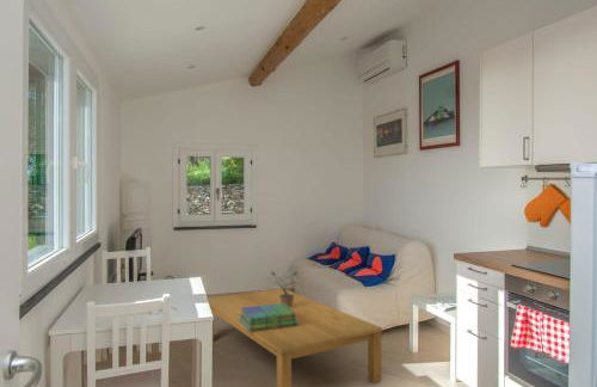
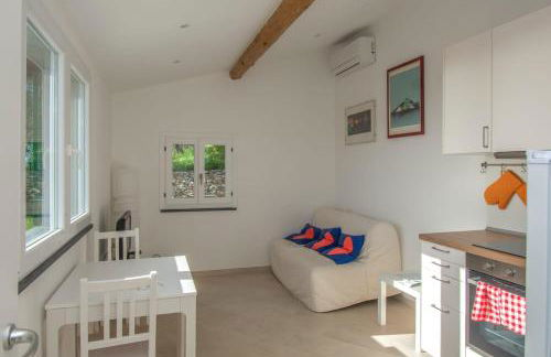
- coffee table [207,287,383,387]
- potted plant [267,266,300,308]
- stack of books [240,303,297,331]
